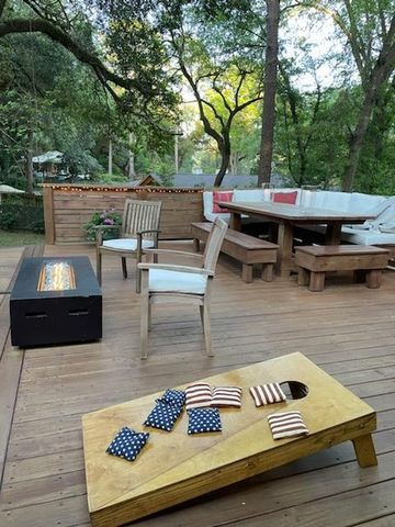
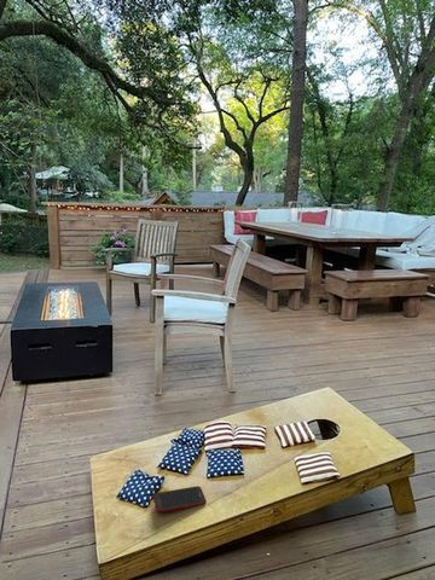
+ cell phone [152,485,208,515]
